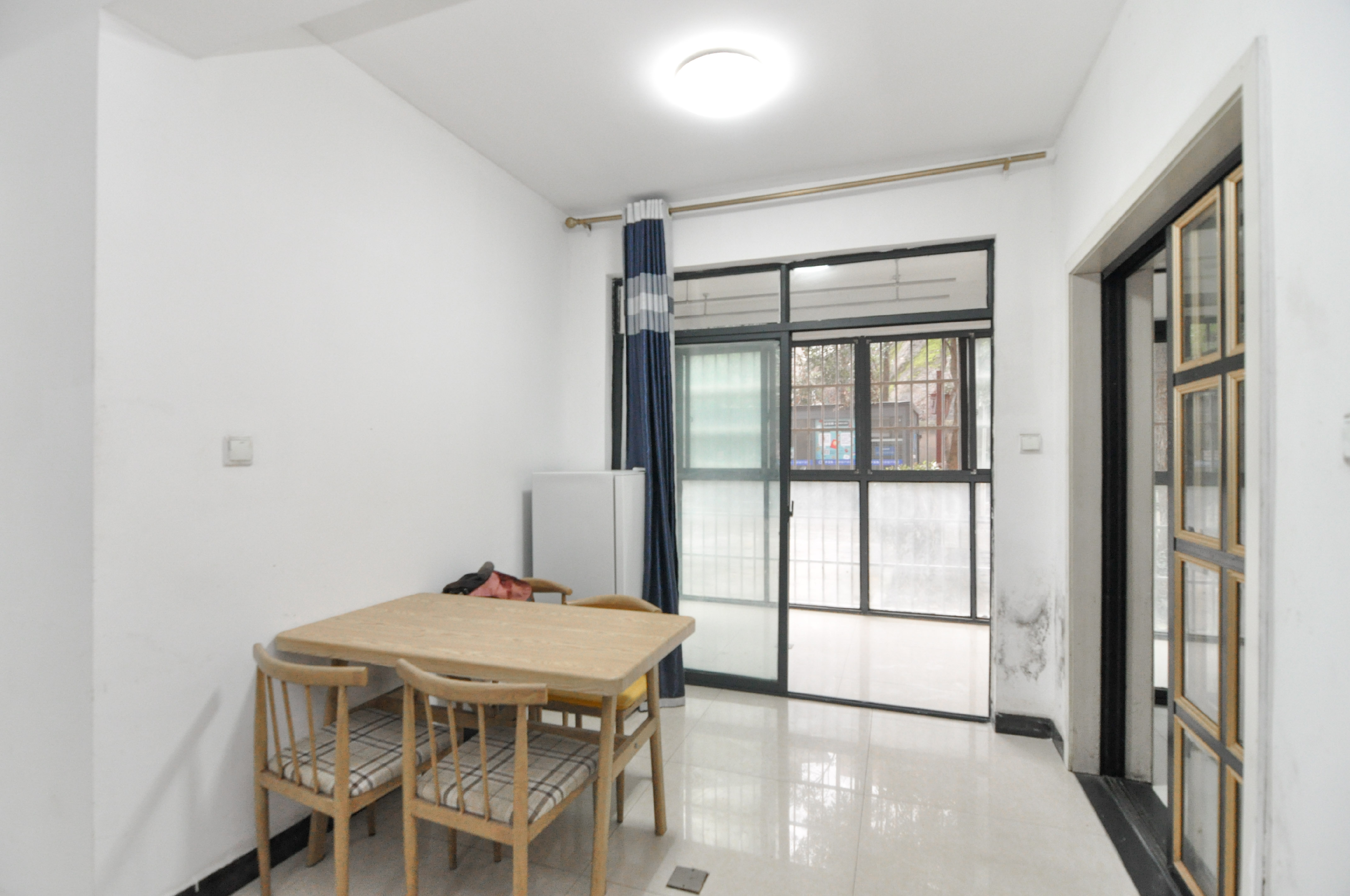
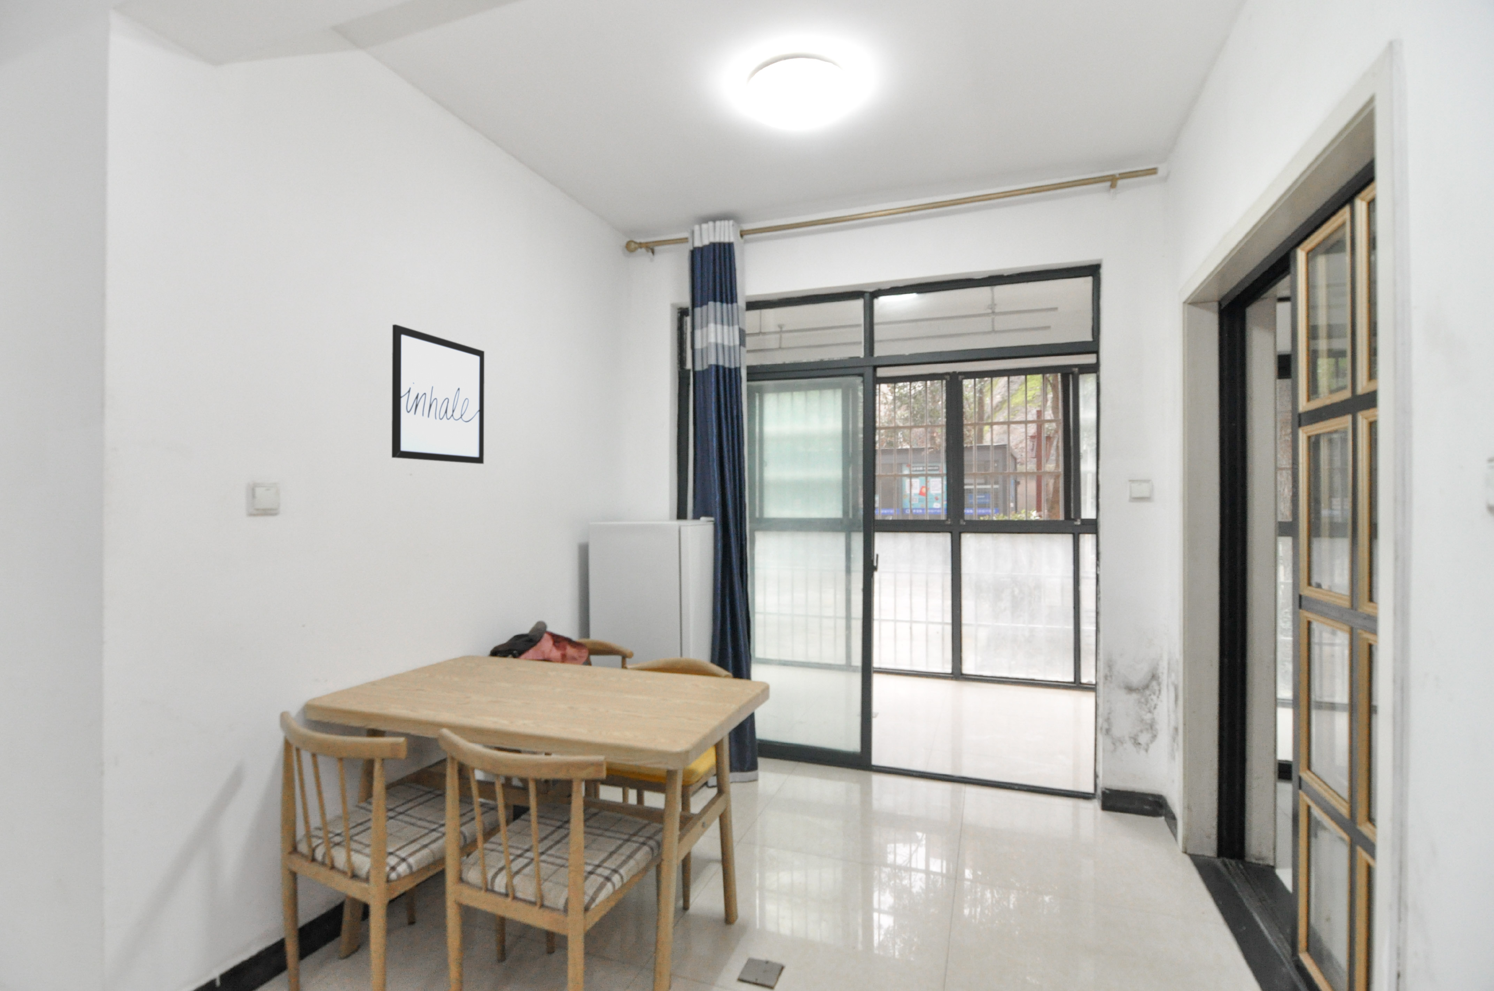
+ wall art [392,324,485,465]
